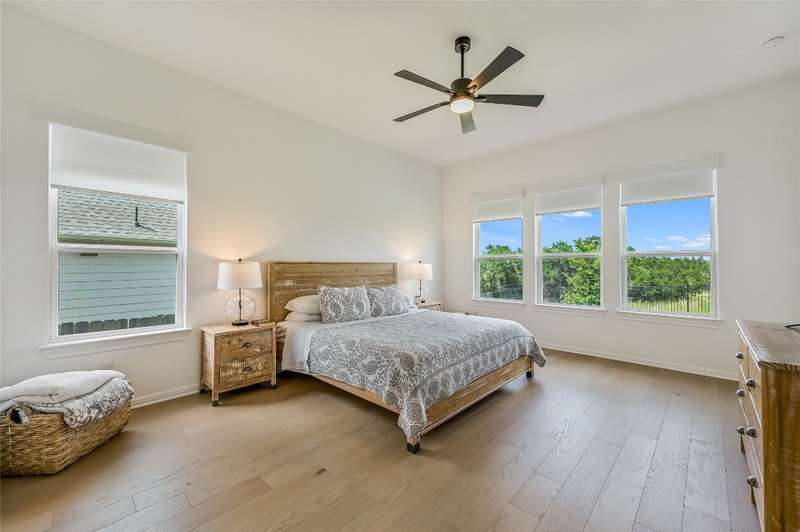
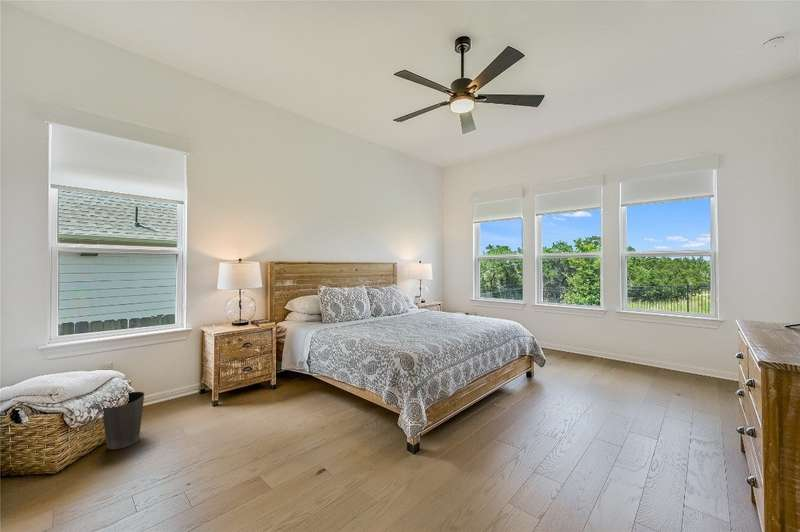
+ waste basket [102,391,145,451]
